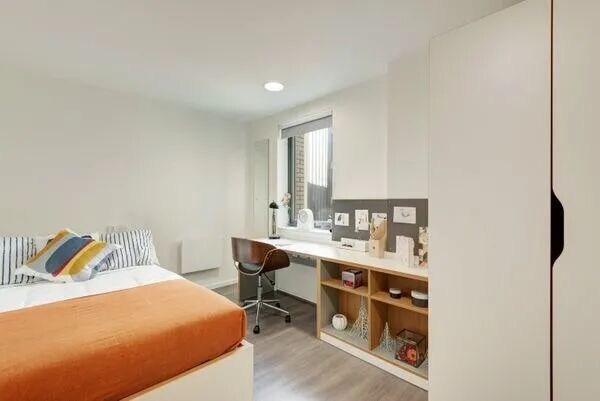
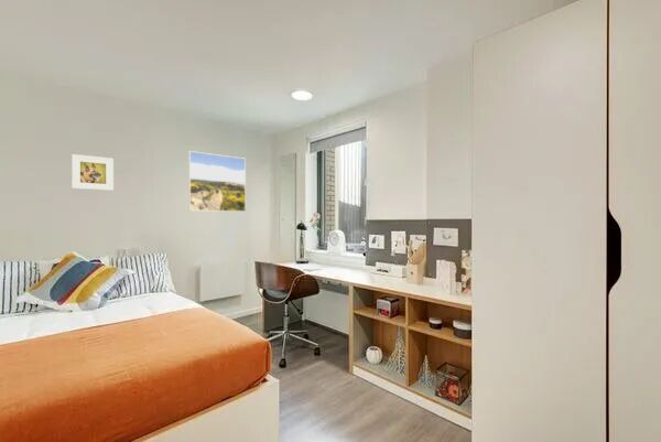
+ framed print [187,150,247,213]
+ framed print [71,153,115,192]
